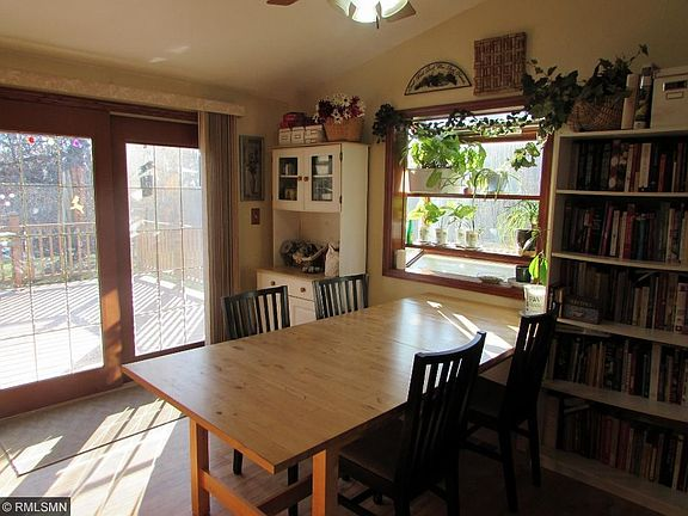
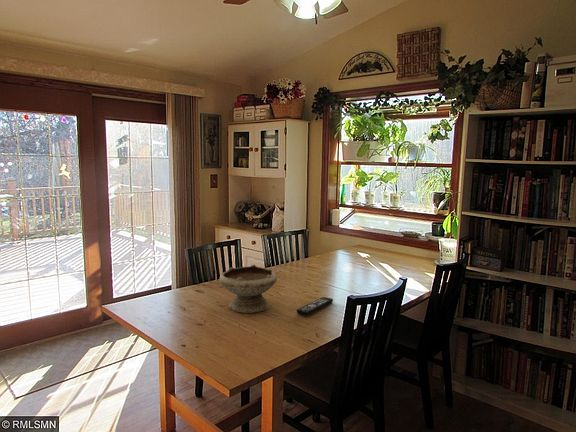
+ bowl [218,264,278,314]
+ remote control [296,296,334,317]
